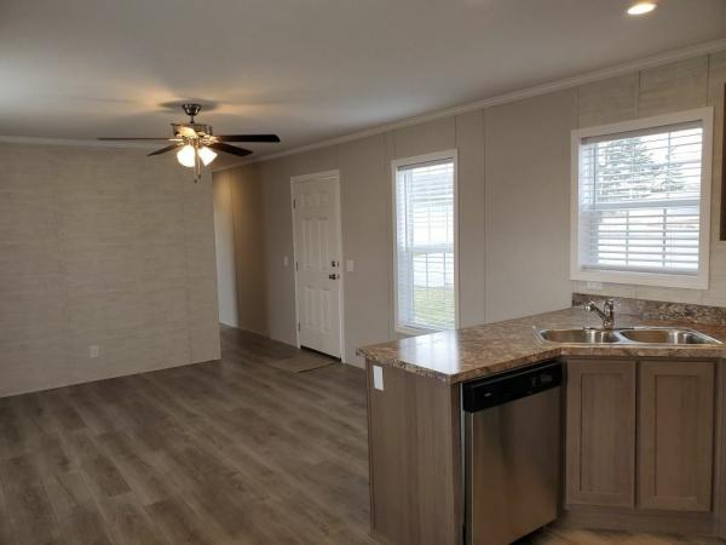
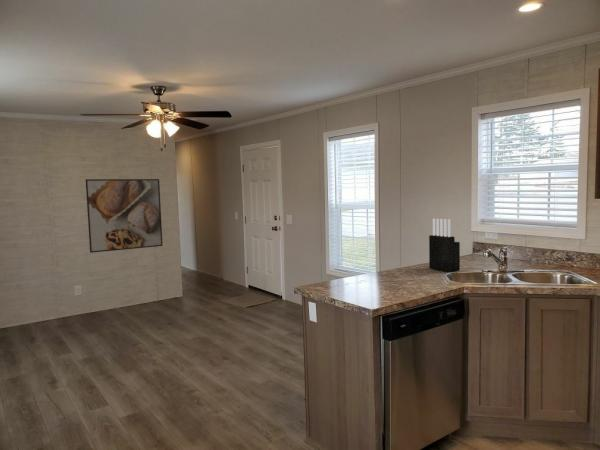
+ knife block [428,218,461,273]
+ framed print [85,178,164,254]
